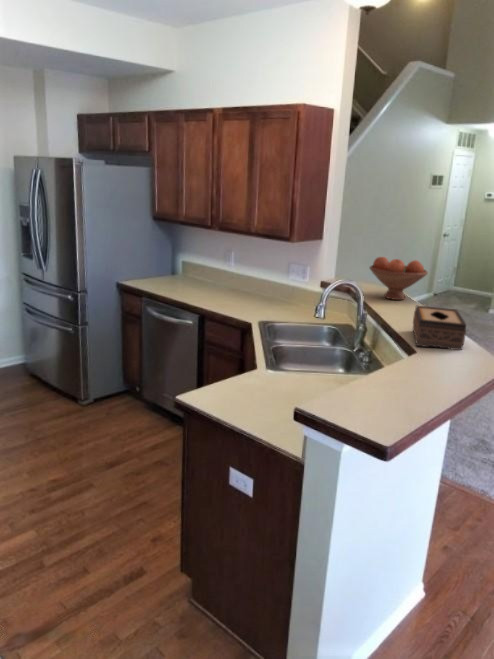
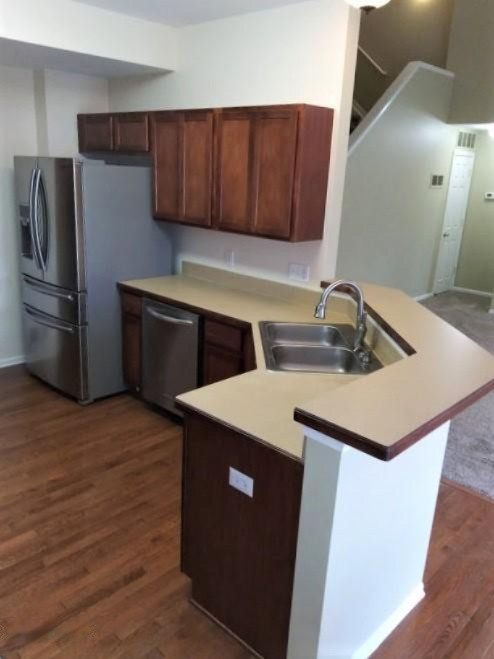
- fruit bowl [368,256,429,301]
- tissue box [412,305,467,351]
